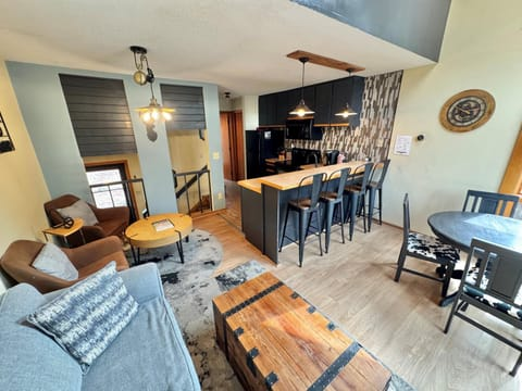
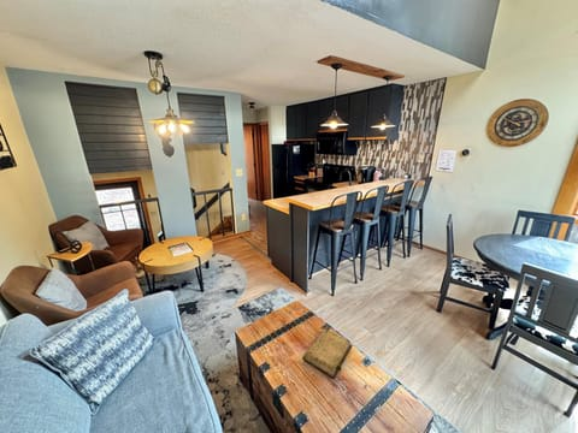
+ diary [301,327,354,380]
